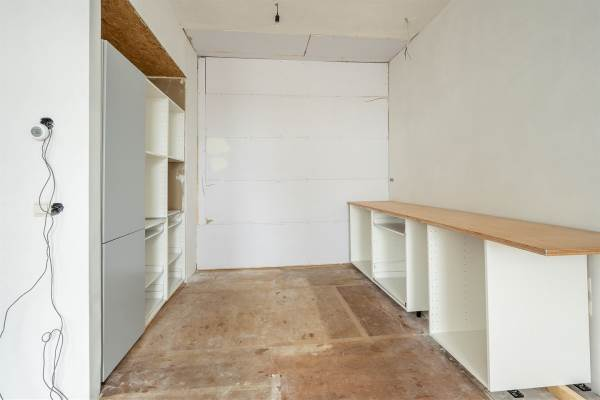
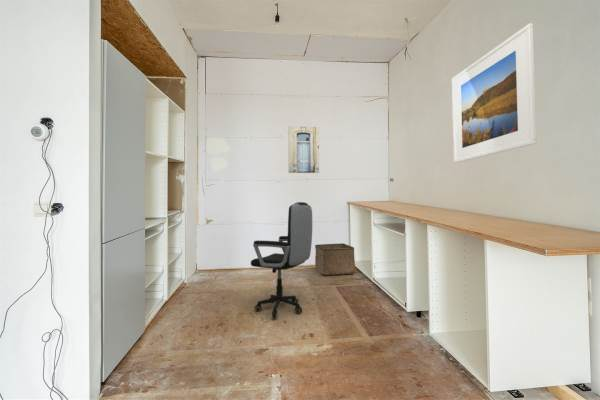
+ storage bin [314,242,356,276]
+ office chair [250,201,313,319]
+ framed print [451,22,537,164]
+ wall art [287,126,320,174]
